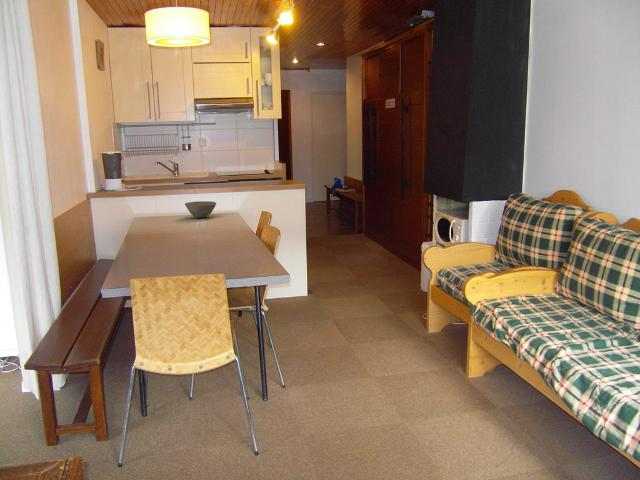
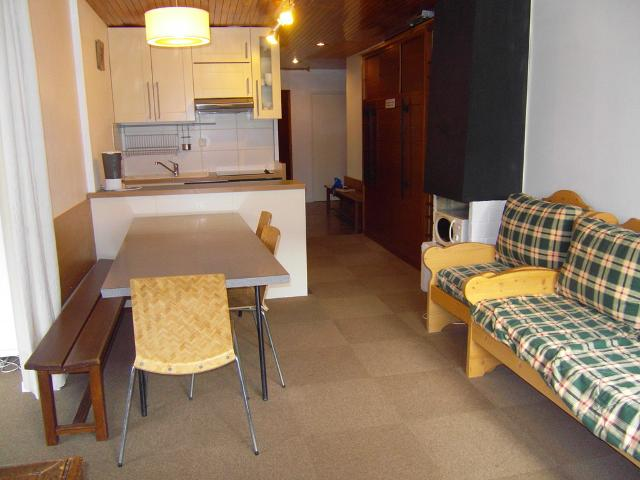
- bowl [184,200,217,219]
